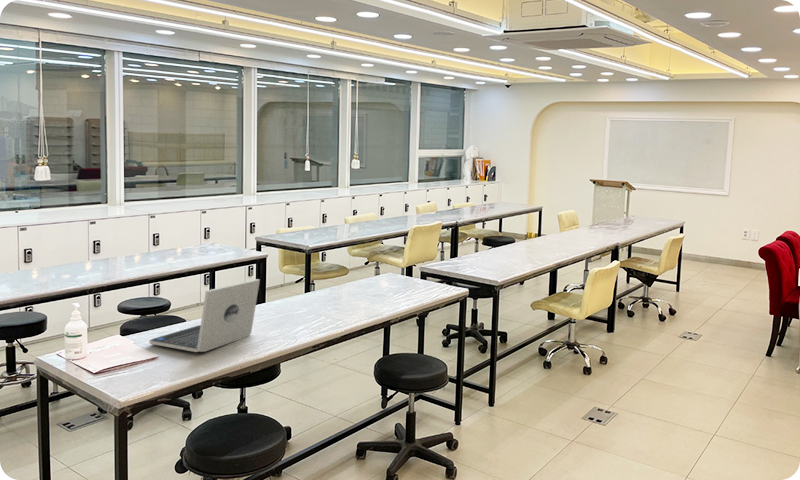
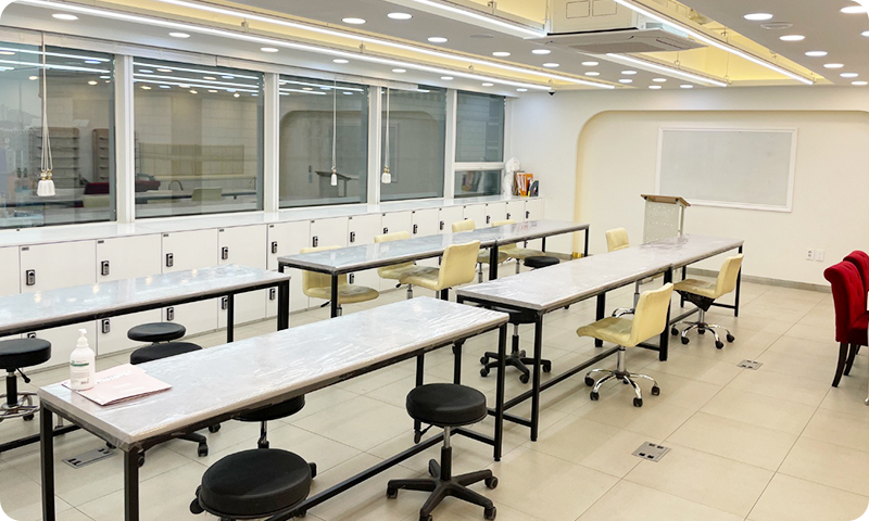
- laptop [148,278,261,353]
